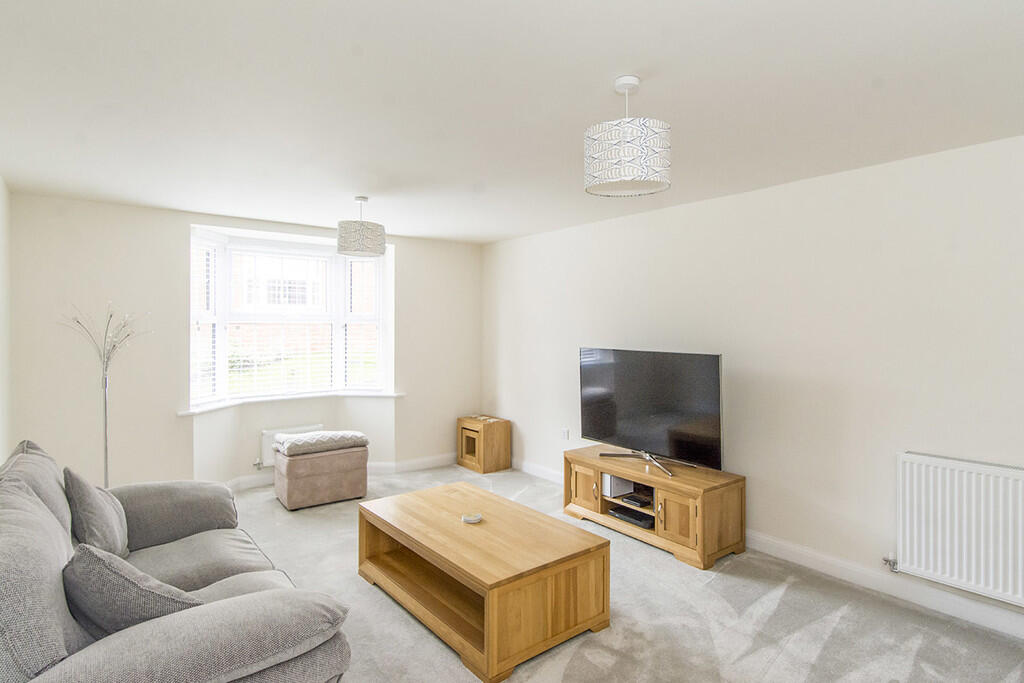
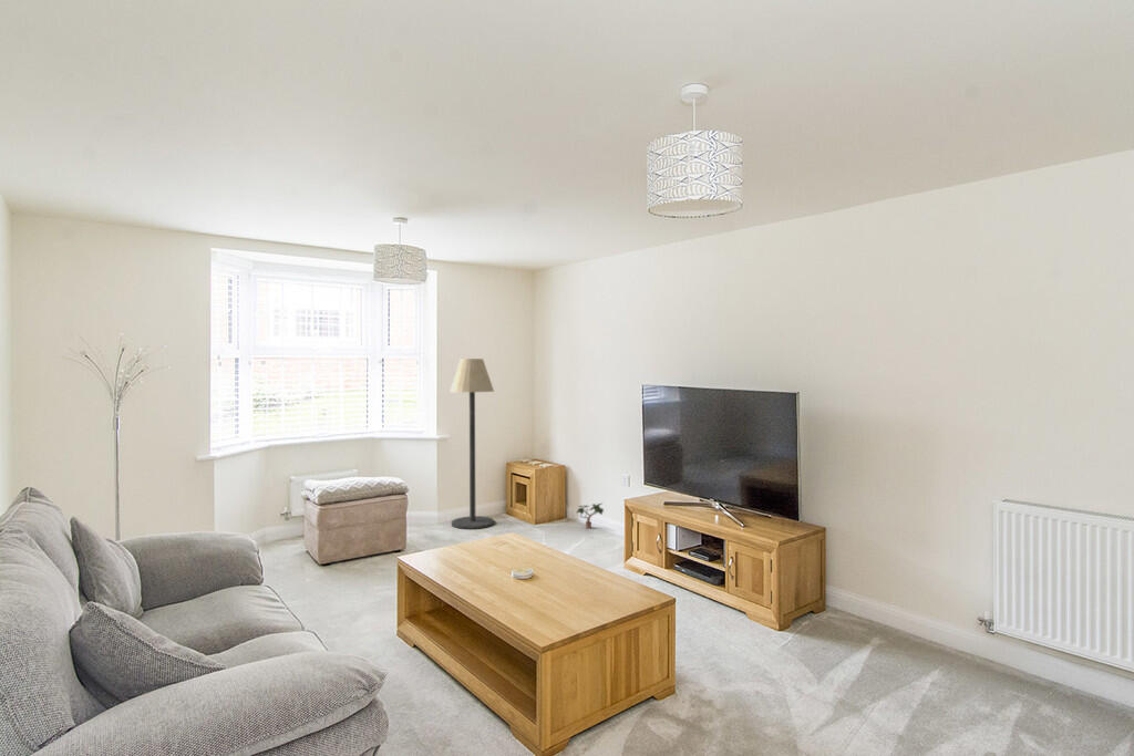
+ potted plant [575,503,606,530]
+ floor lamp [449,358,495,530]
